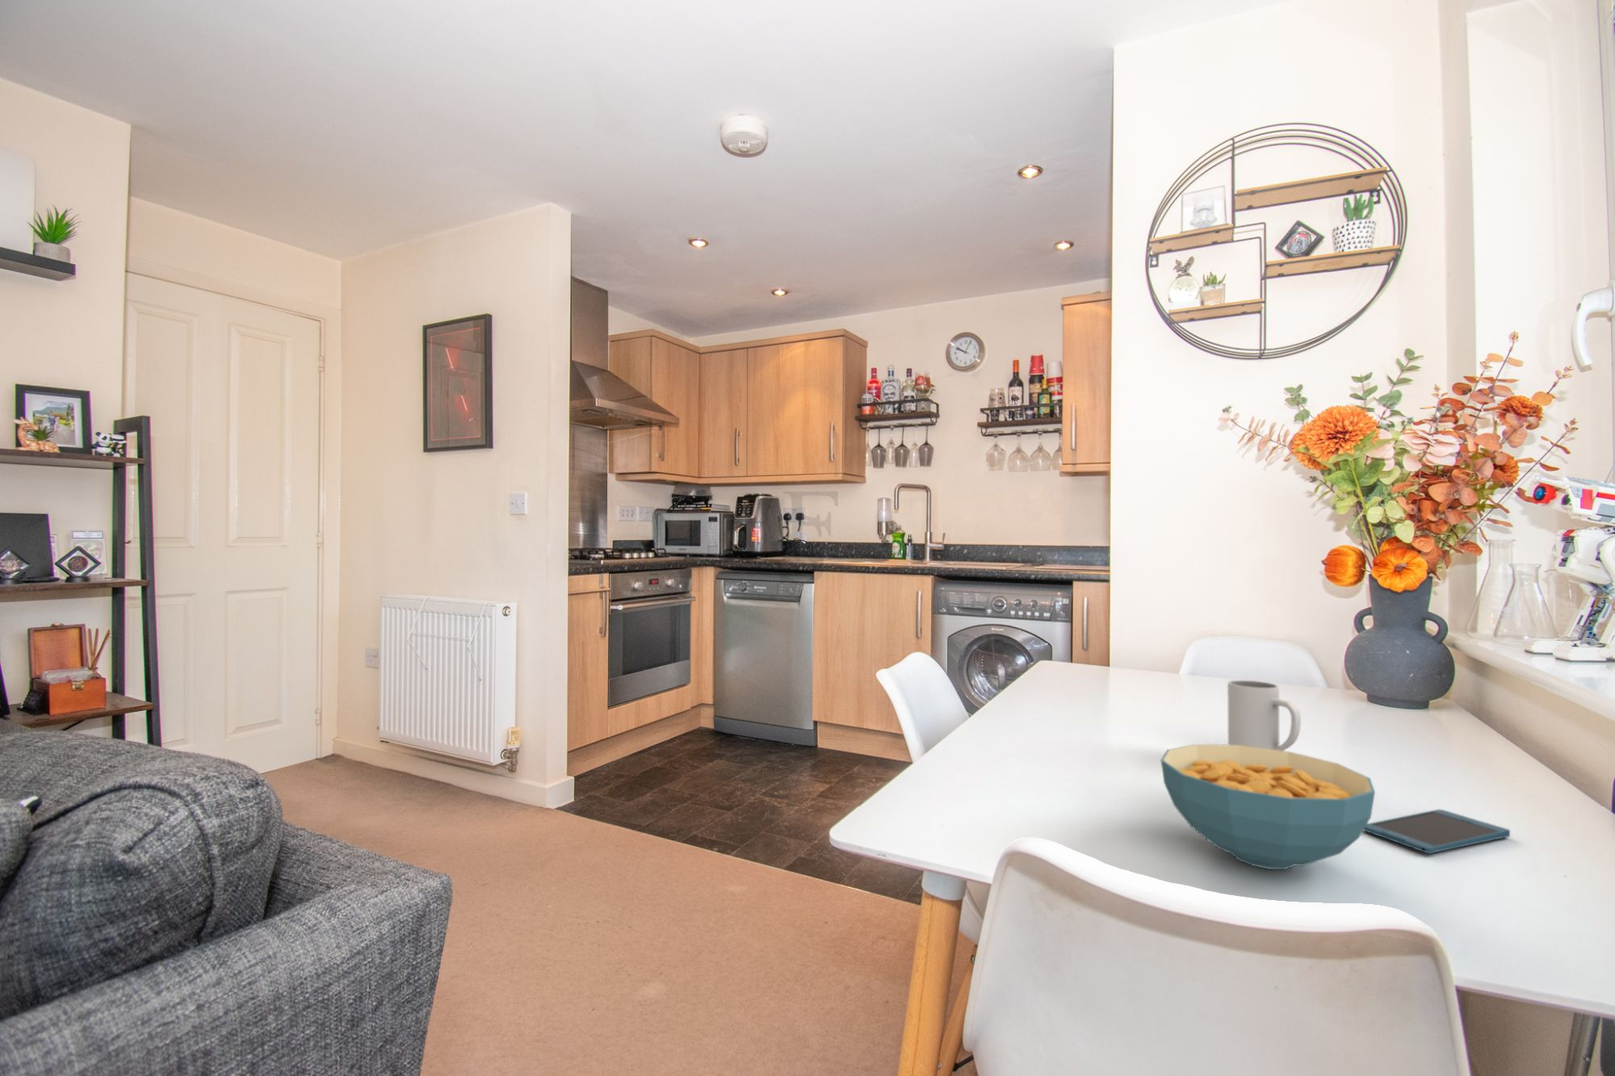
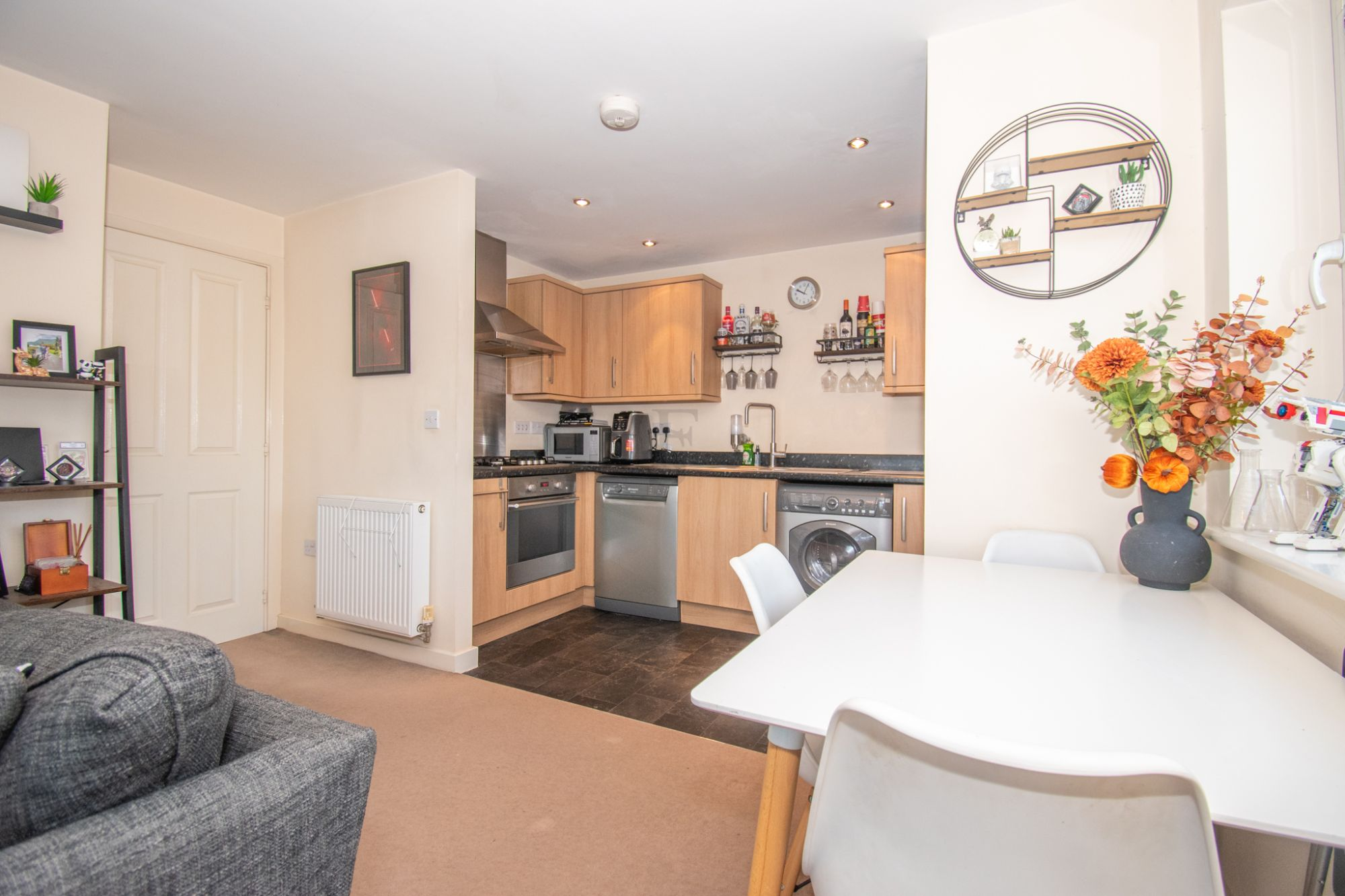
- cereal bowl [1160,743,1376,871]
- mug [1227,680,1302,751]
- smartphone [1364,809,1511,854]
